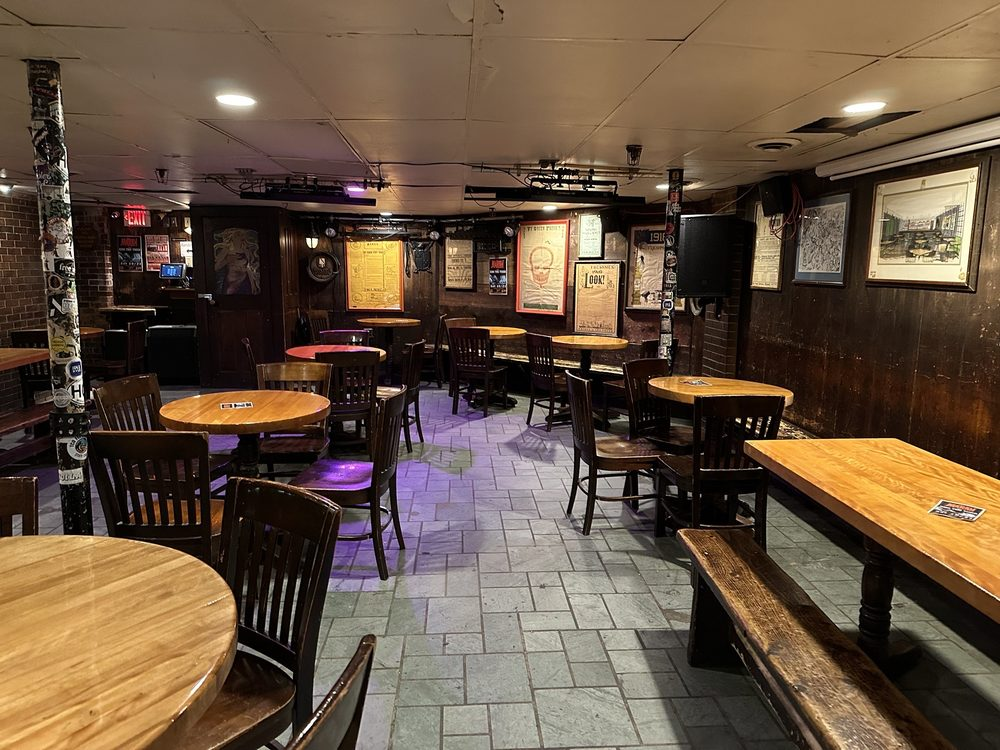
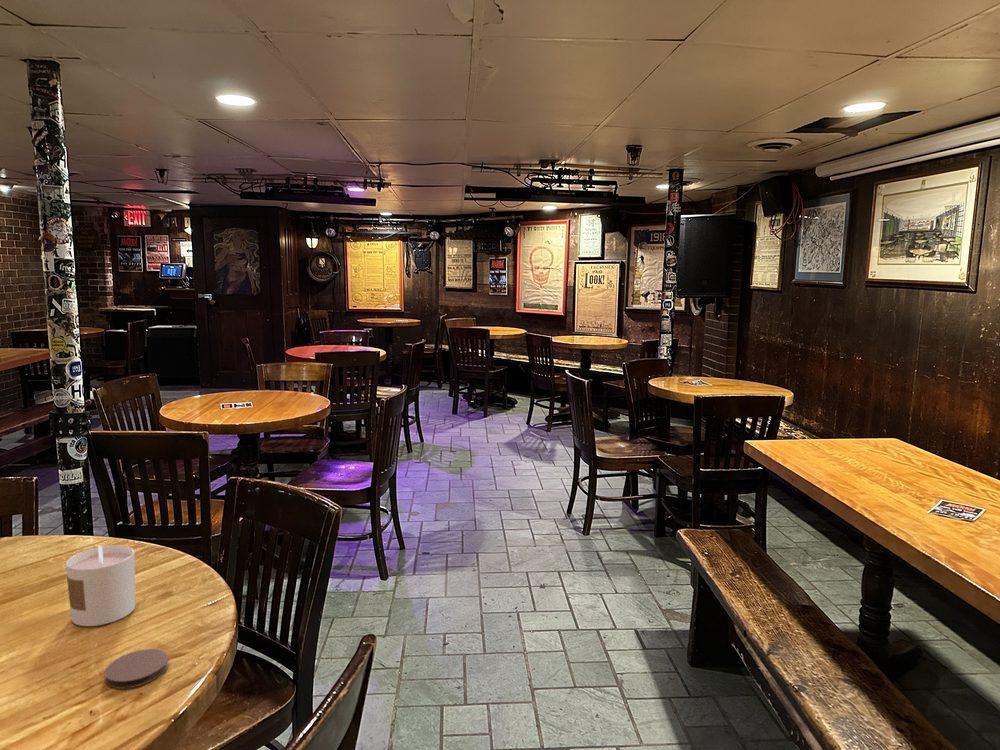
+ candle [65,544,137,627]
+ coaster [104,648,169,690]
